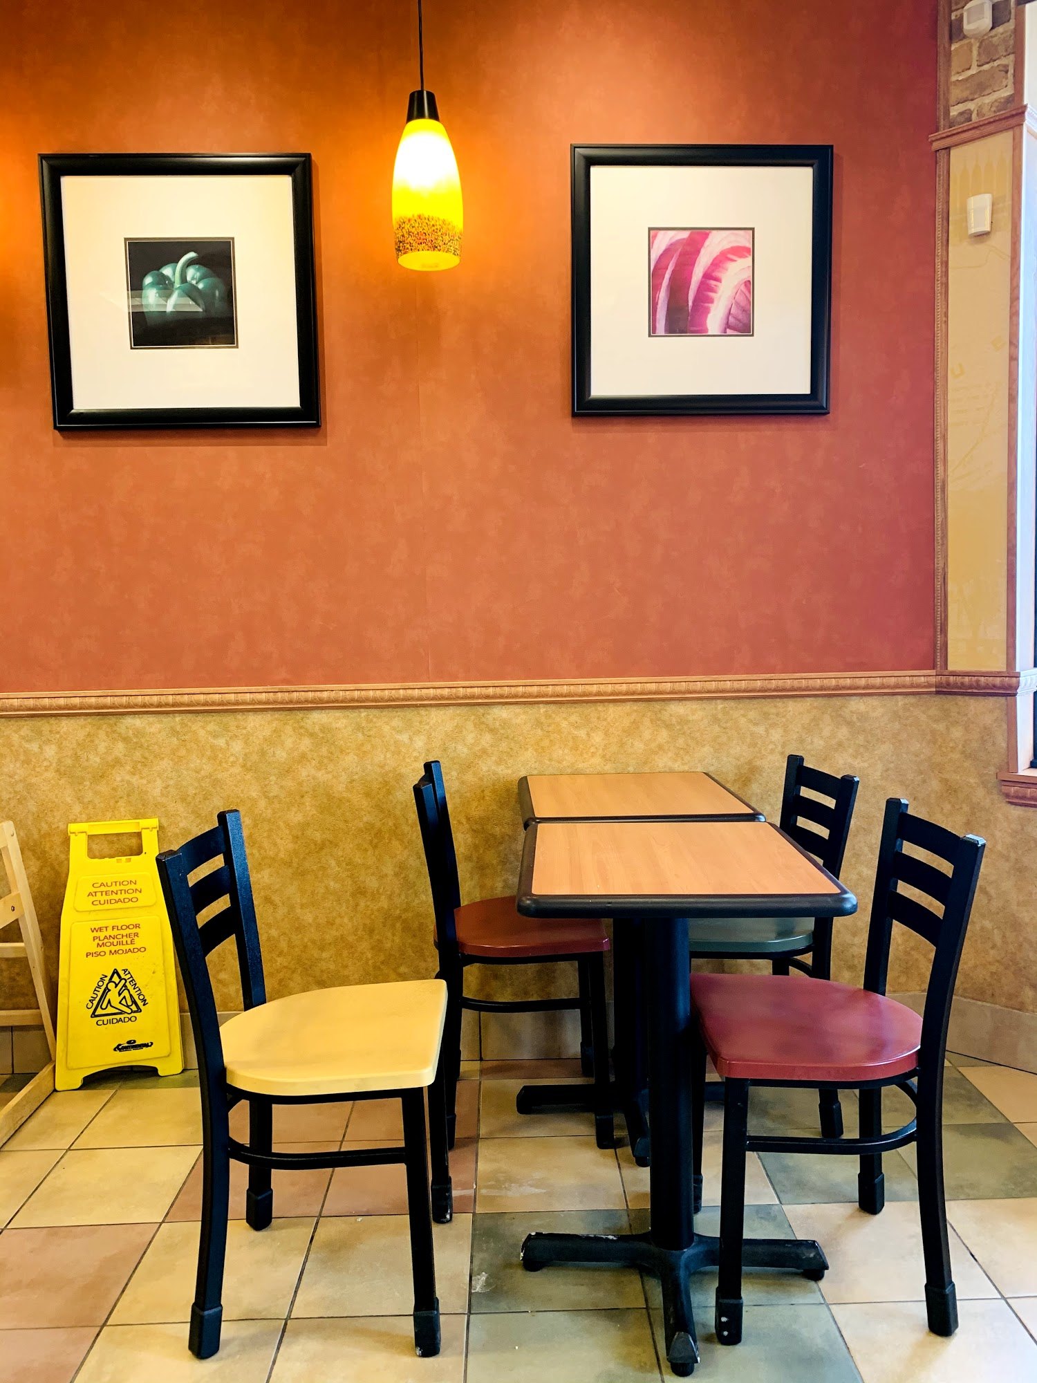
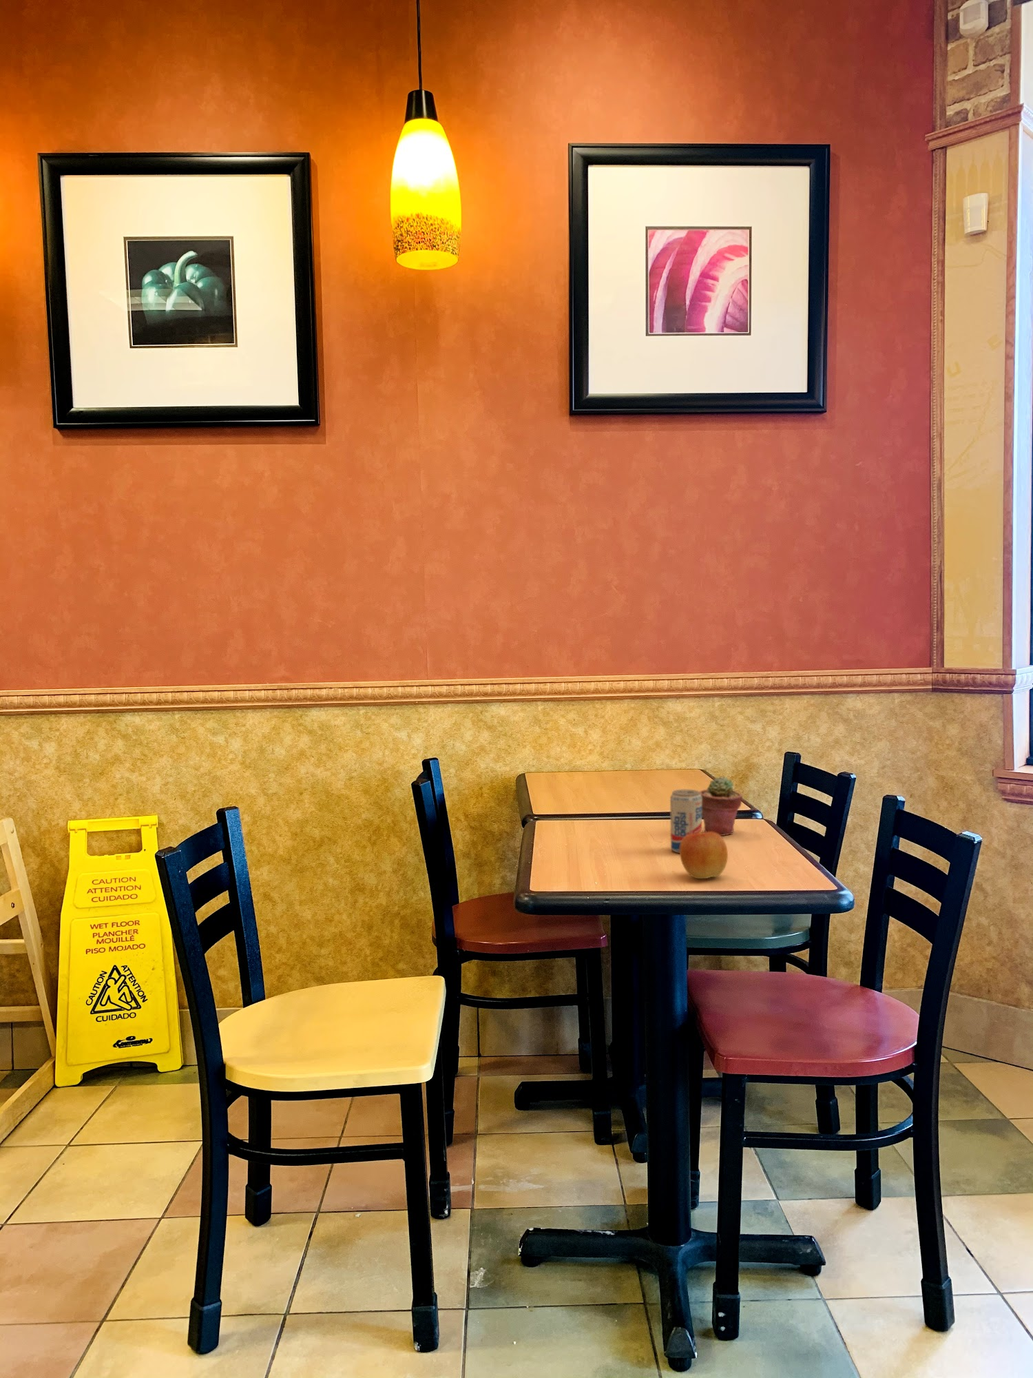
+ potted succulent [699,776,742,837]
+ apple [679,831,728,879]
+ beverage can [669,789,702,854]
